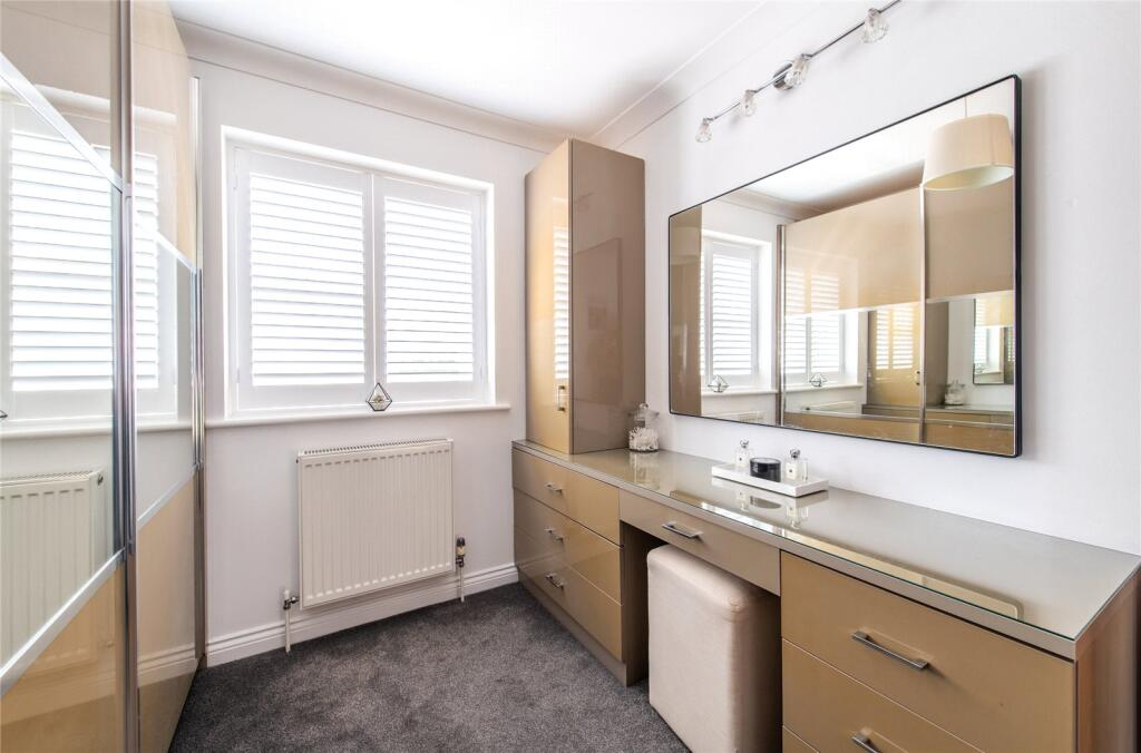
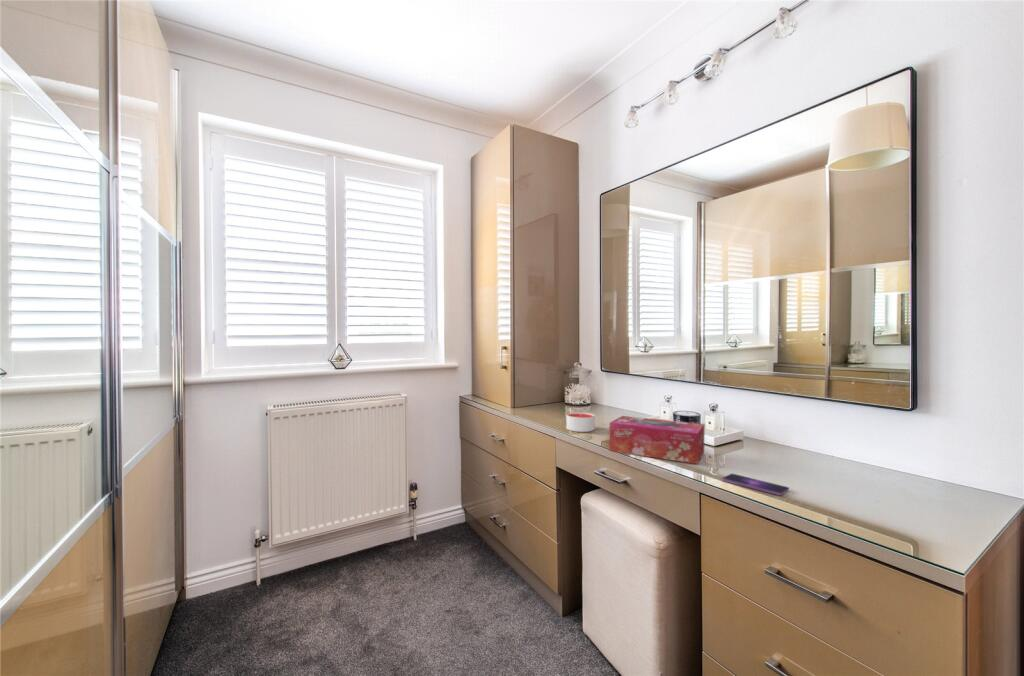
+ smartphone [721,473,790,496]
+ tissue box [608,415,705,465]
+ candle [566,411,596,433]
